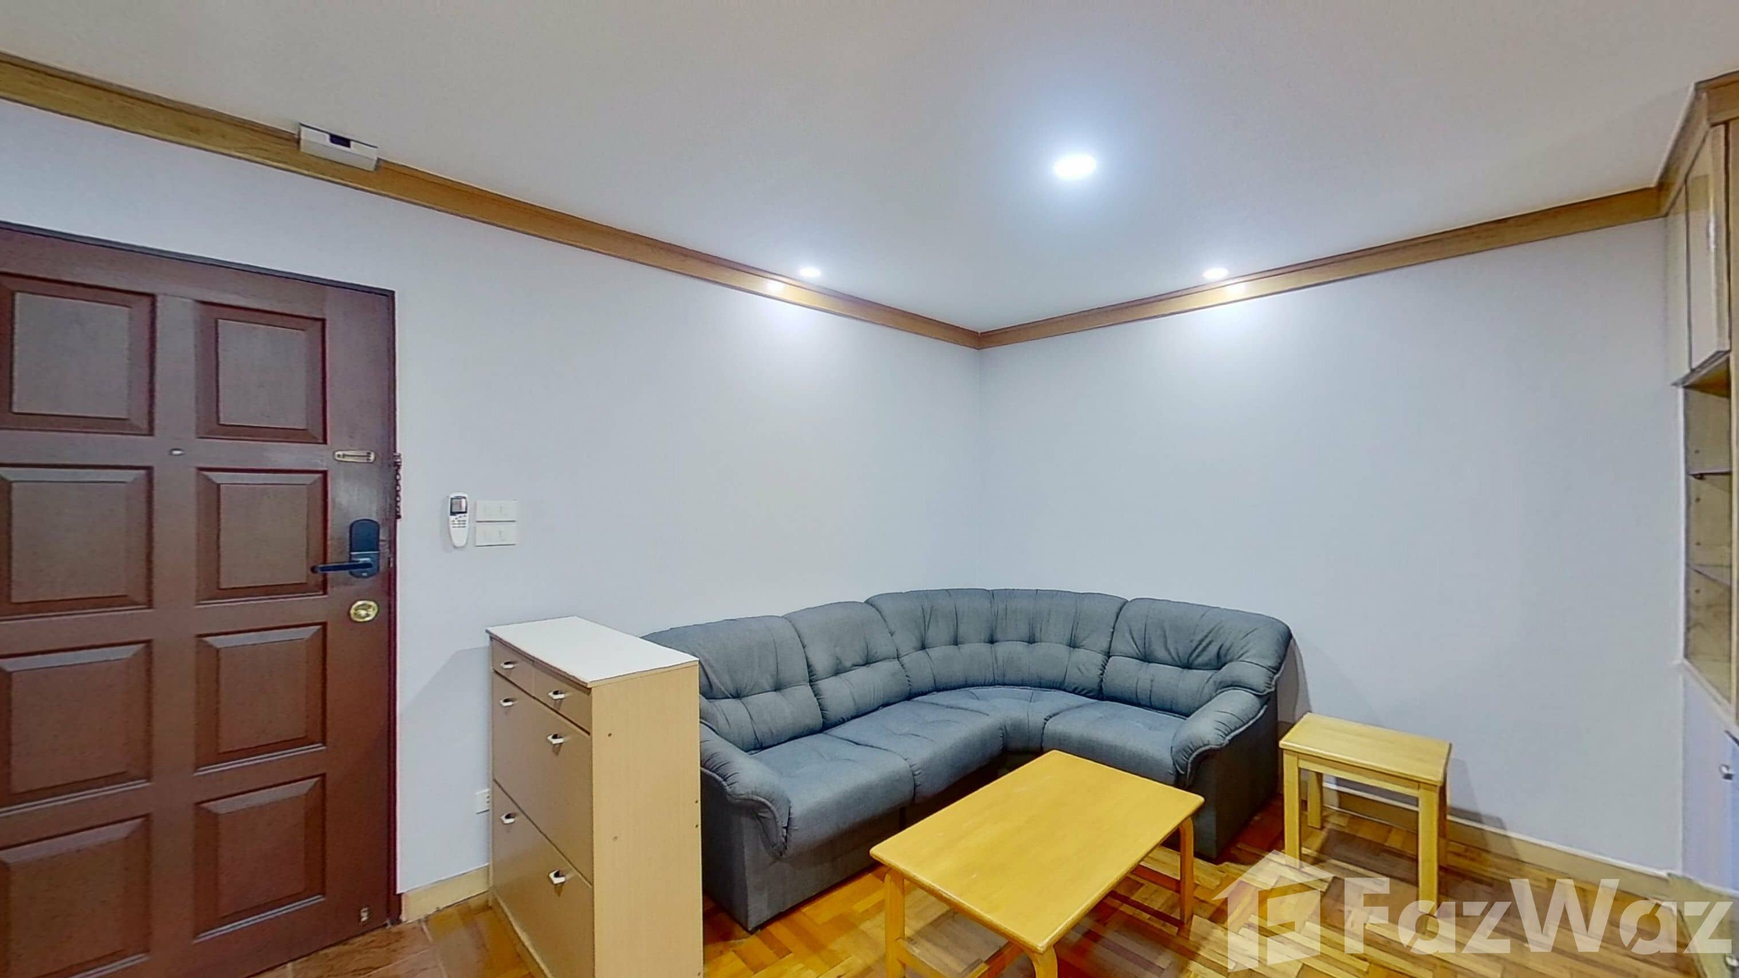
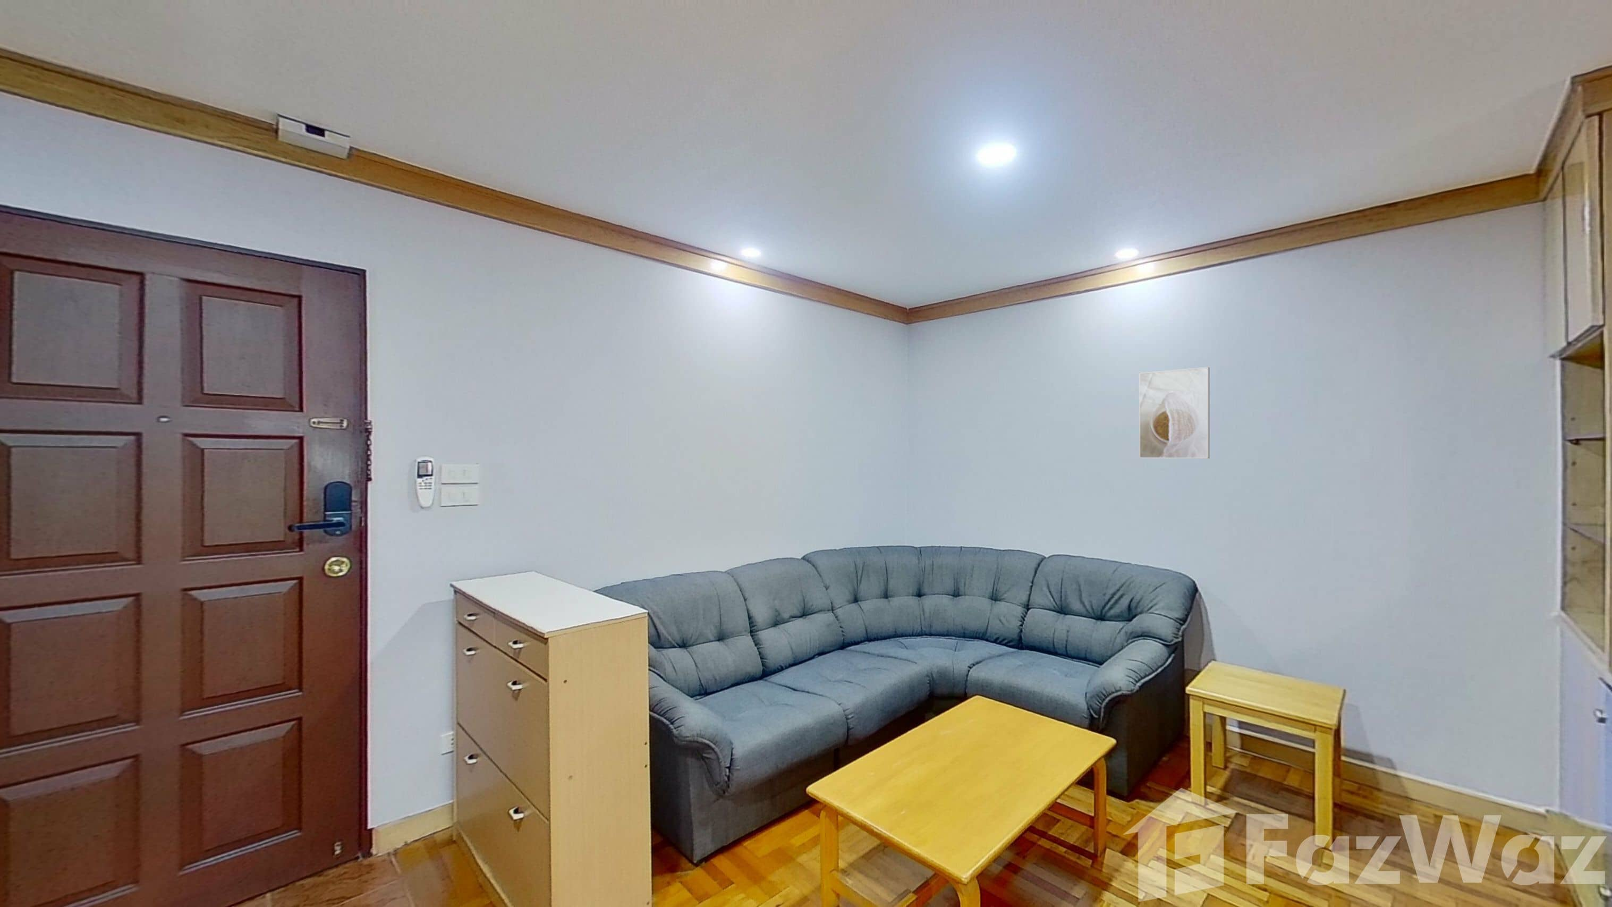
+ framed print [1138,367,1210,460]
